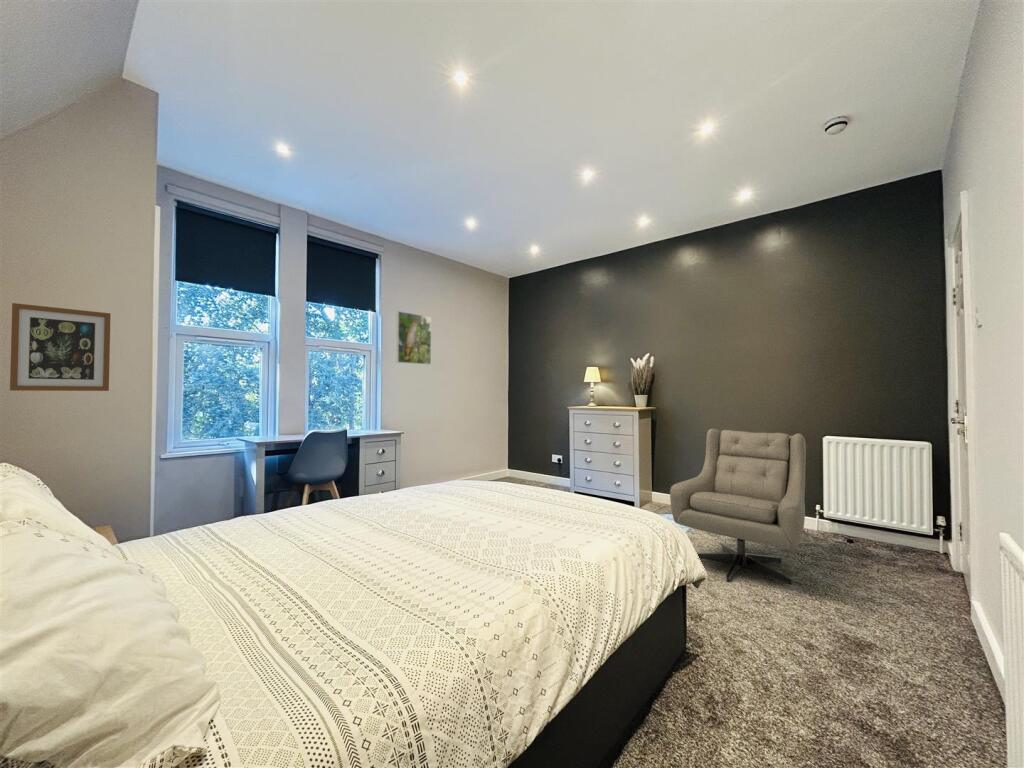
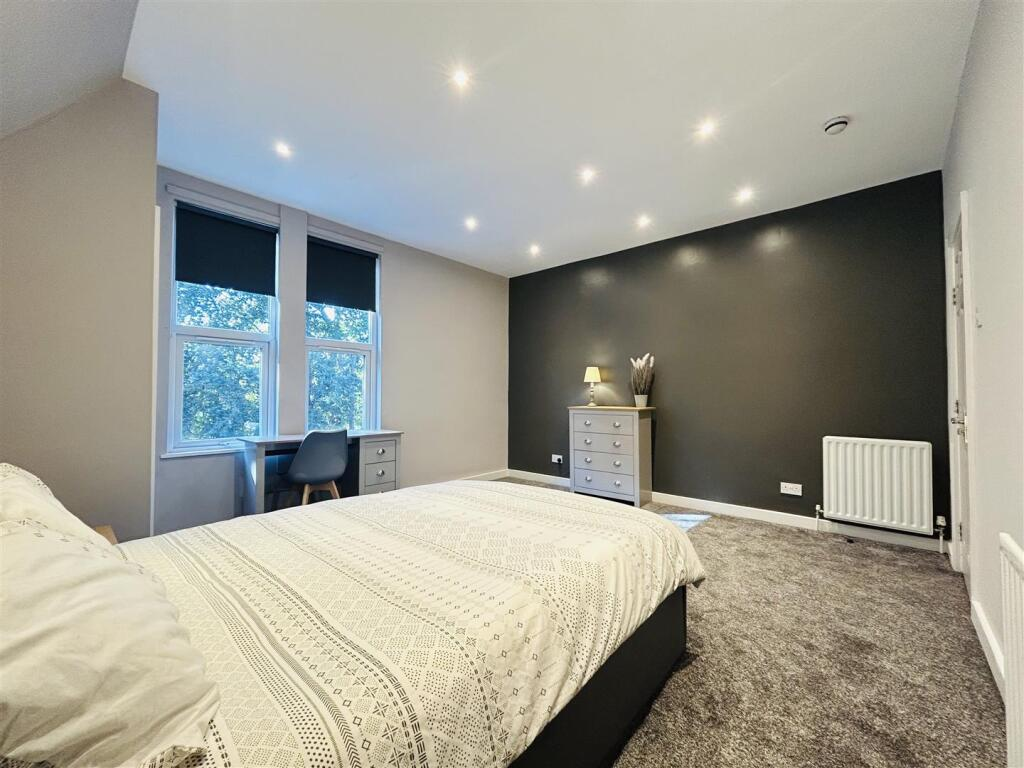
- wall art [9,302,112,392]
- armchair [669,428,807,585]
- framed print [395,310,432,366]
